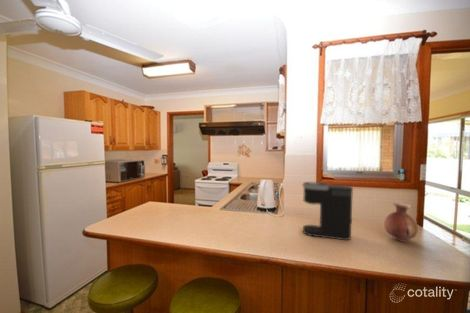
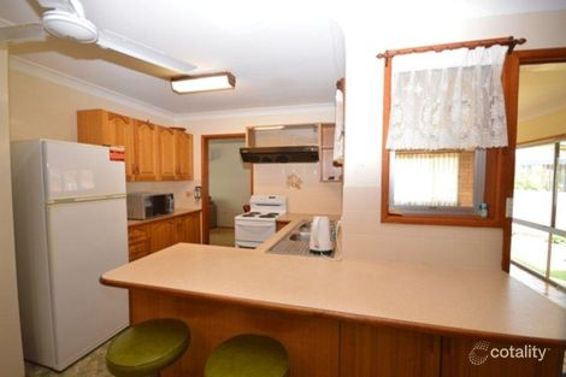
- coffee maker [301,181,354,241]
- vase [383,202,419,243]
